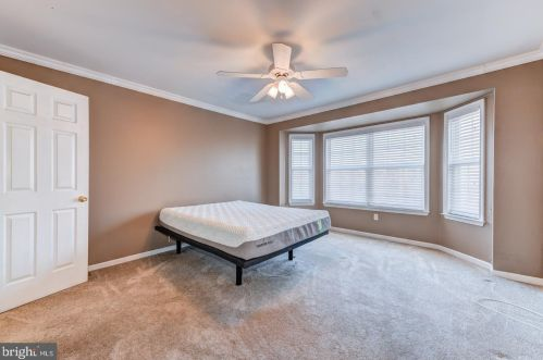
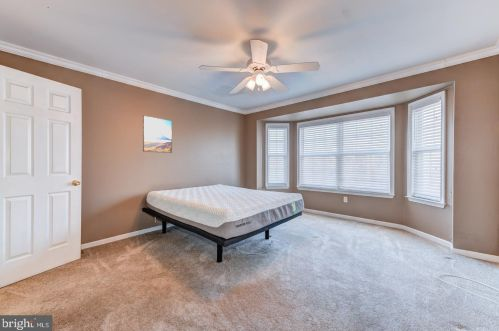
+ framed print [142,115,173,154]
